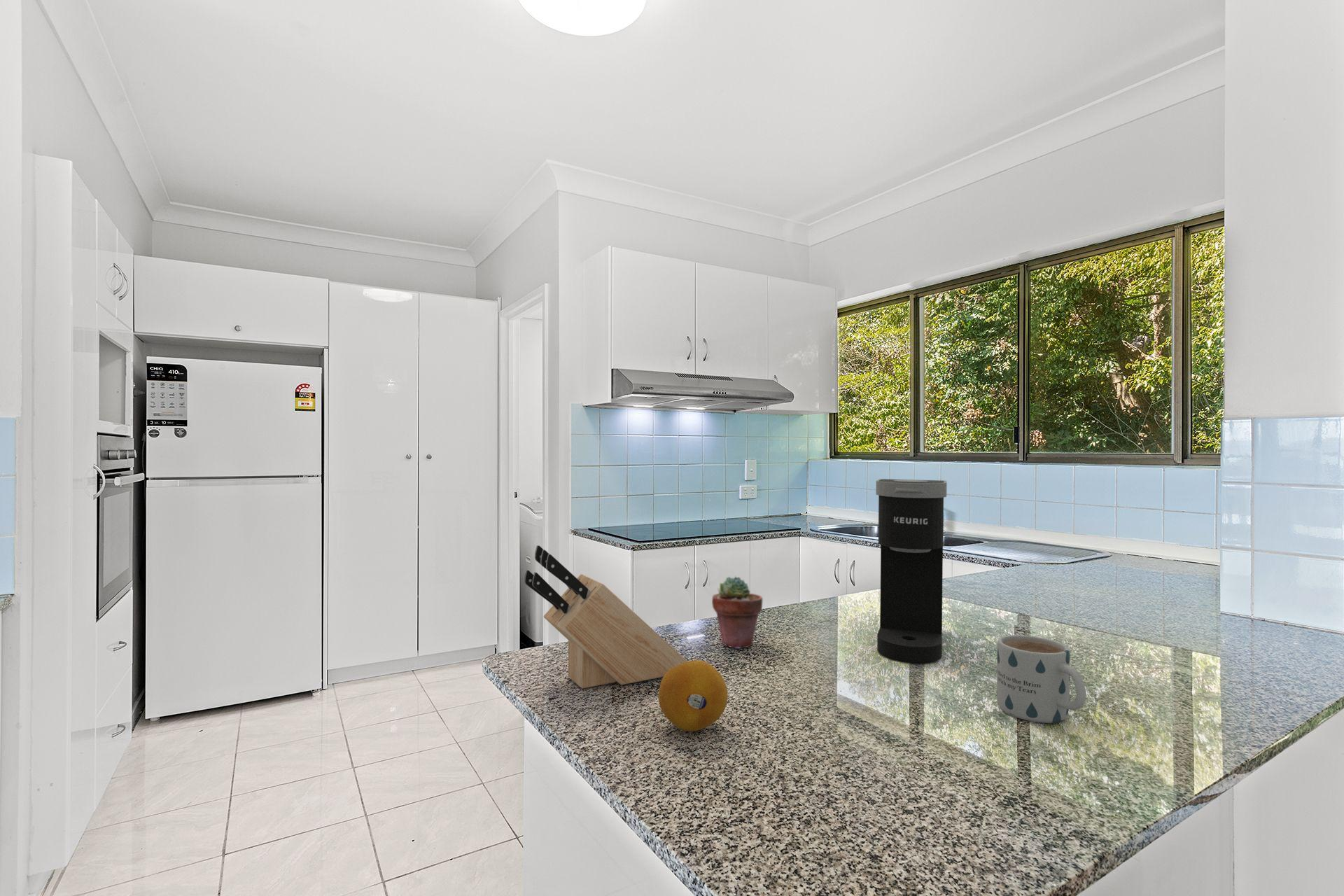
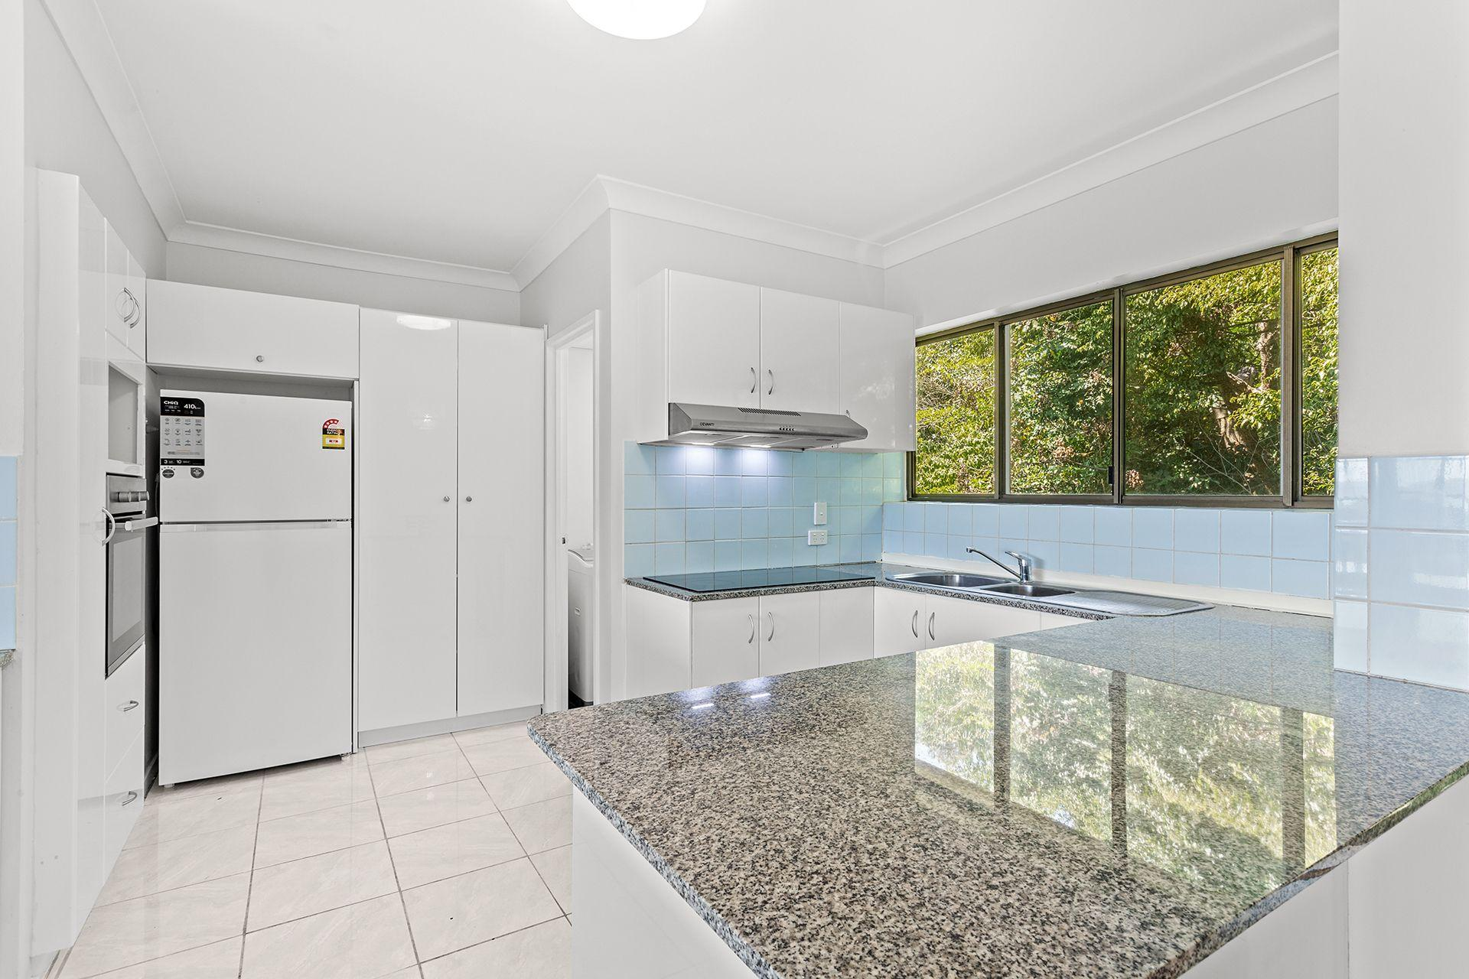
- potted succulent [711,575,763,650]
- fruit [658,659,729,732]
- coffee maker [875,478,947,664]
- knife block [524,545,688,689]
- mug [996,634,1086,724]
